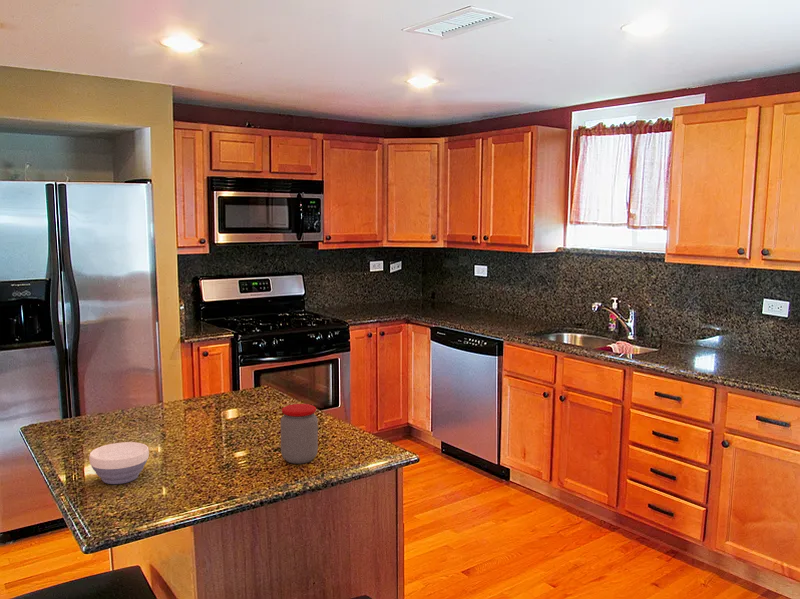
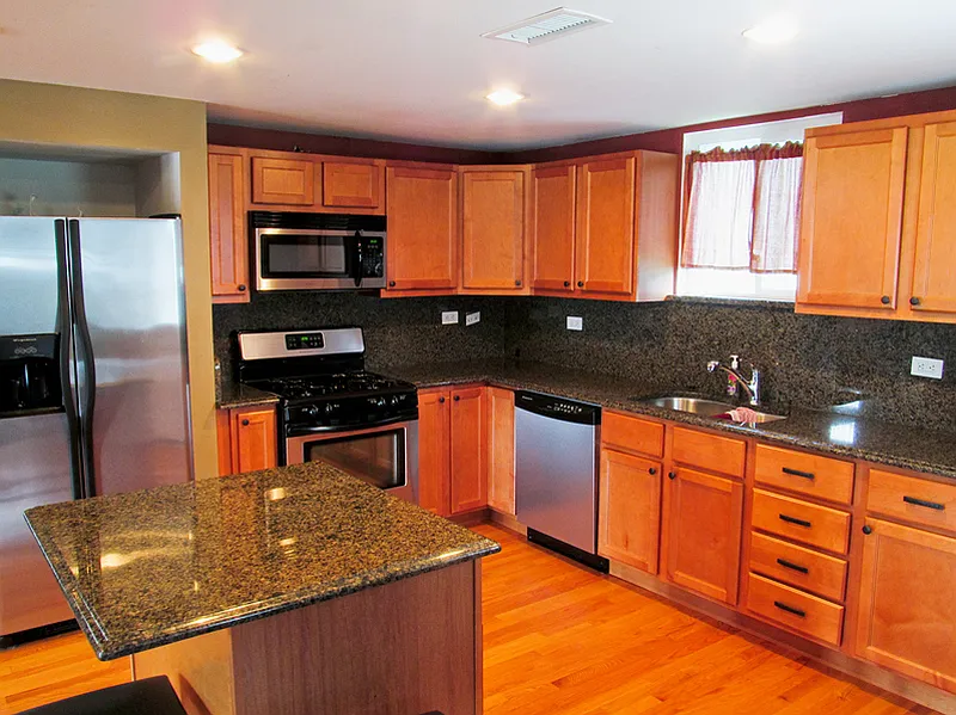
- bowl [88,441,150,485]
- jar [280,403,319,465]
